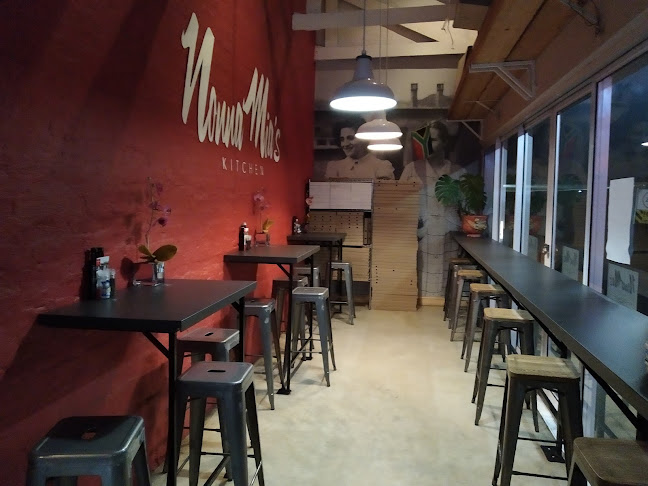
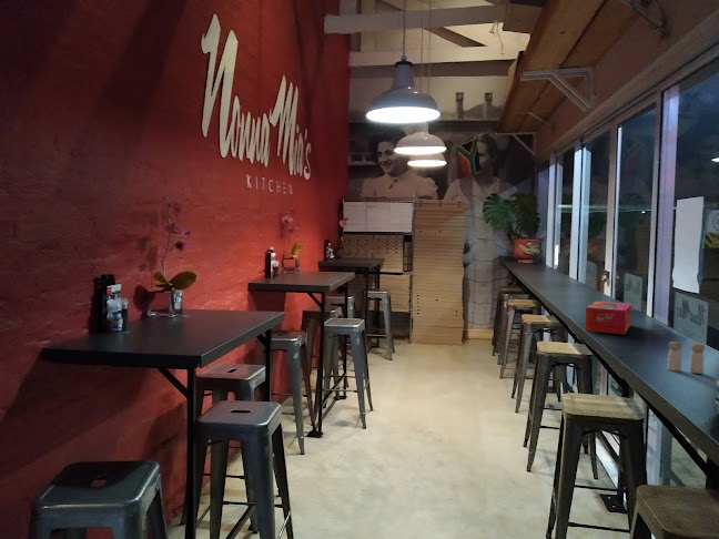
+ tissue box [585,301,632,335]
+ salt and pepper shaker [667,340,706,375]
